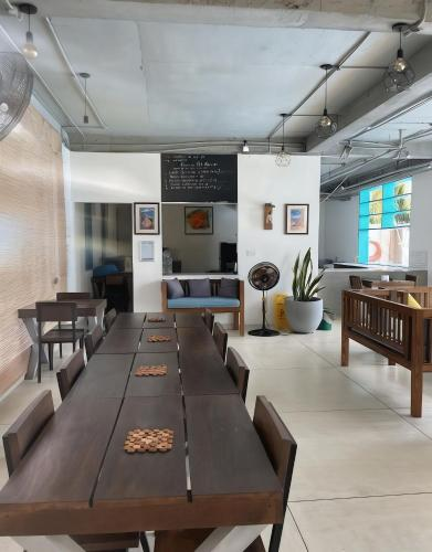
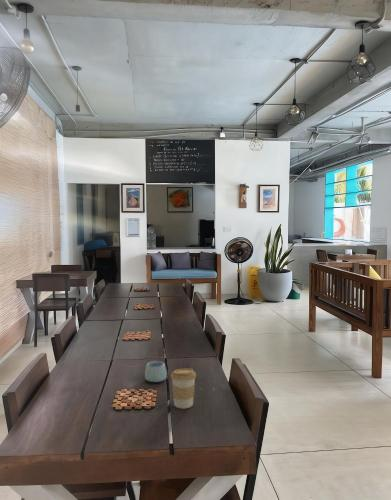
+ mug [144,360,168,383]
+ coffee cup [170,367,197,410]
